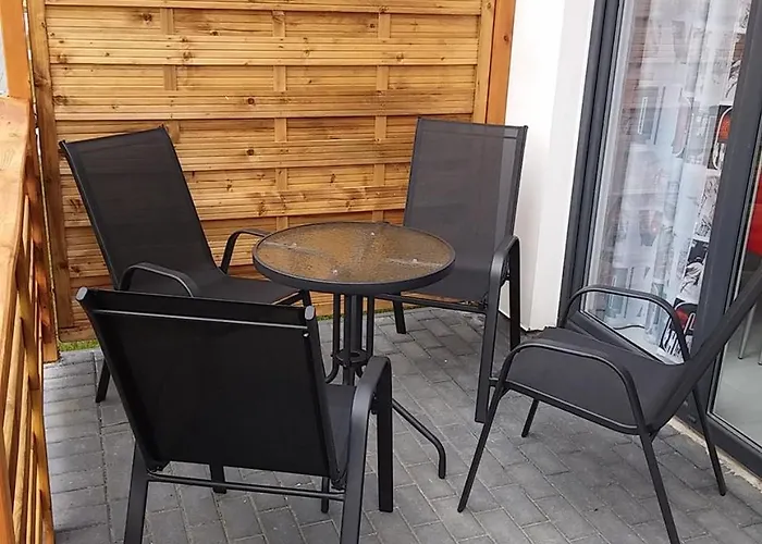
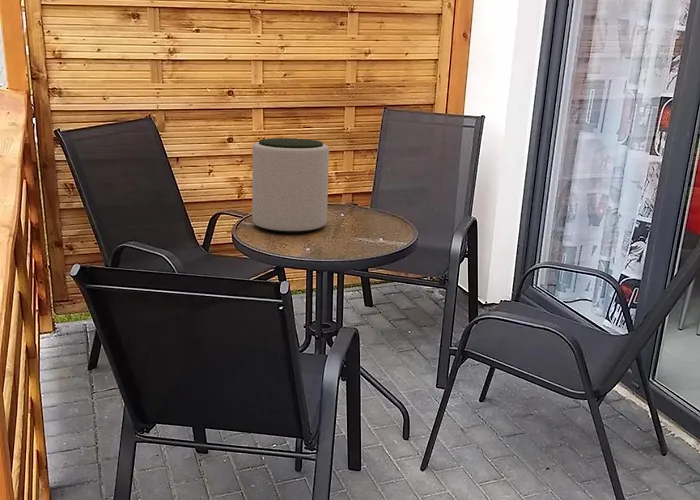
+ plant pot [251,137,330,234]
